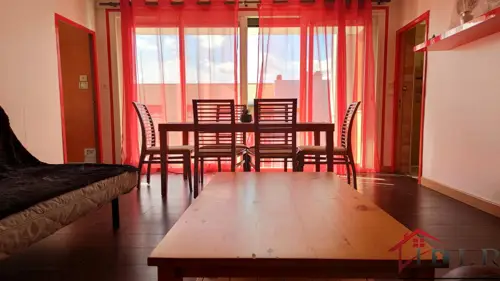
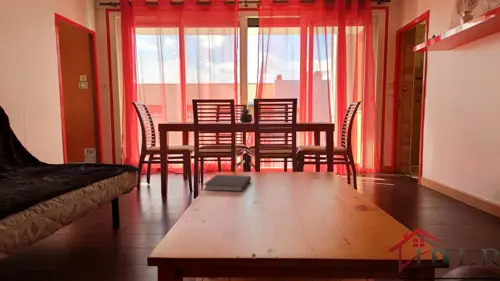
+ notebook [202,174,252,193]
